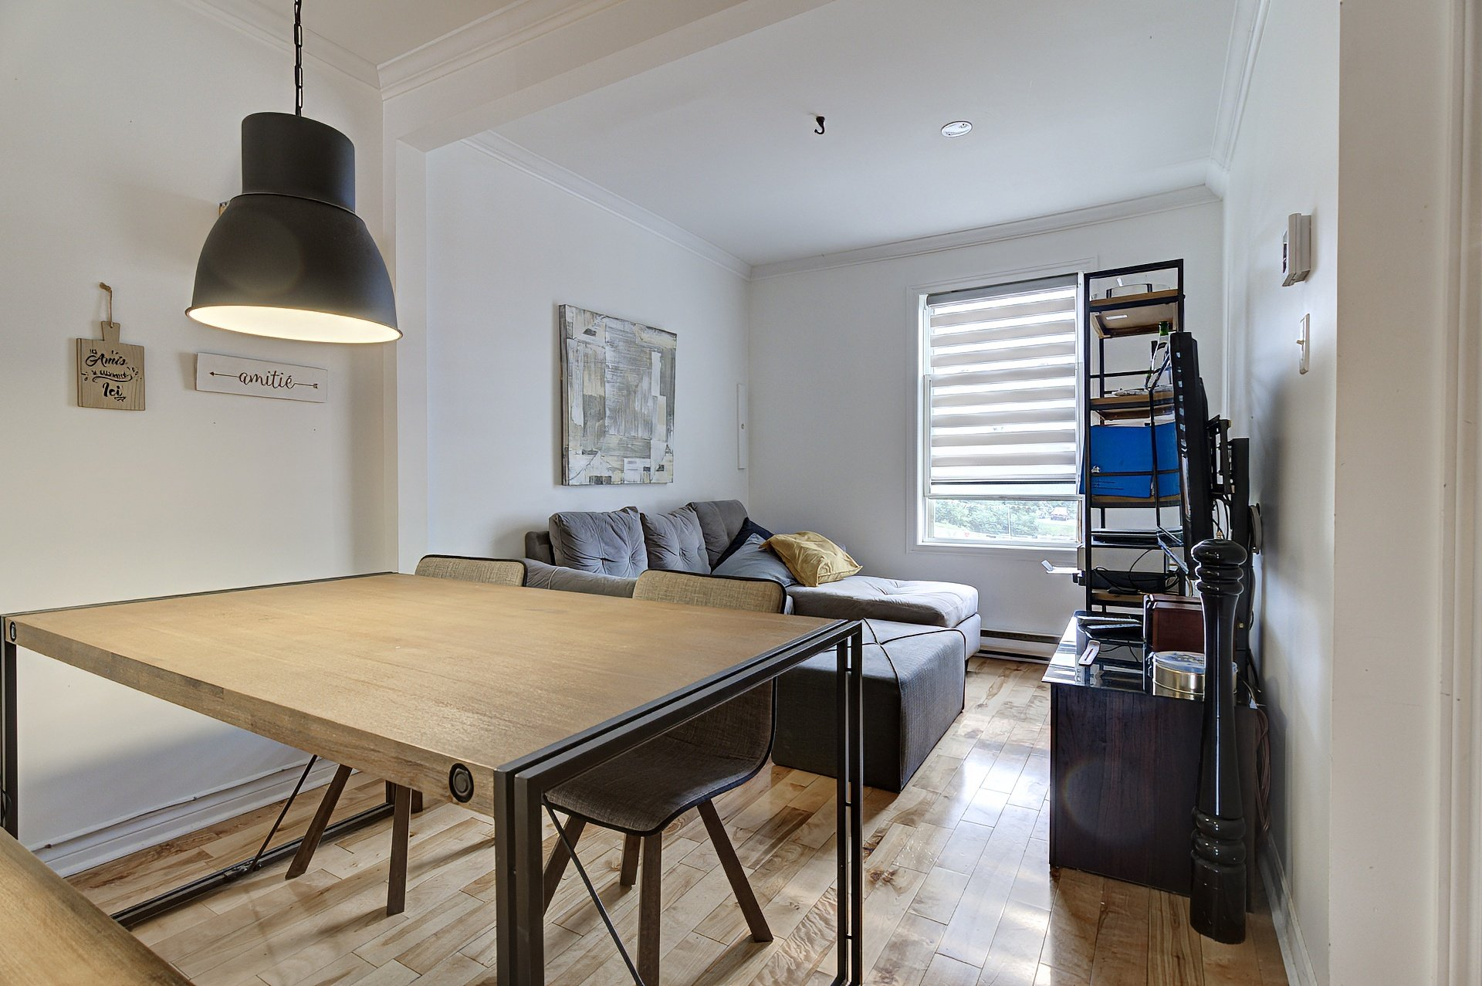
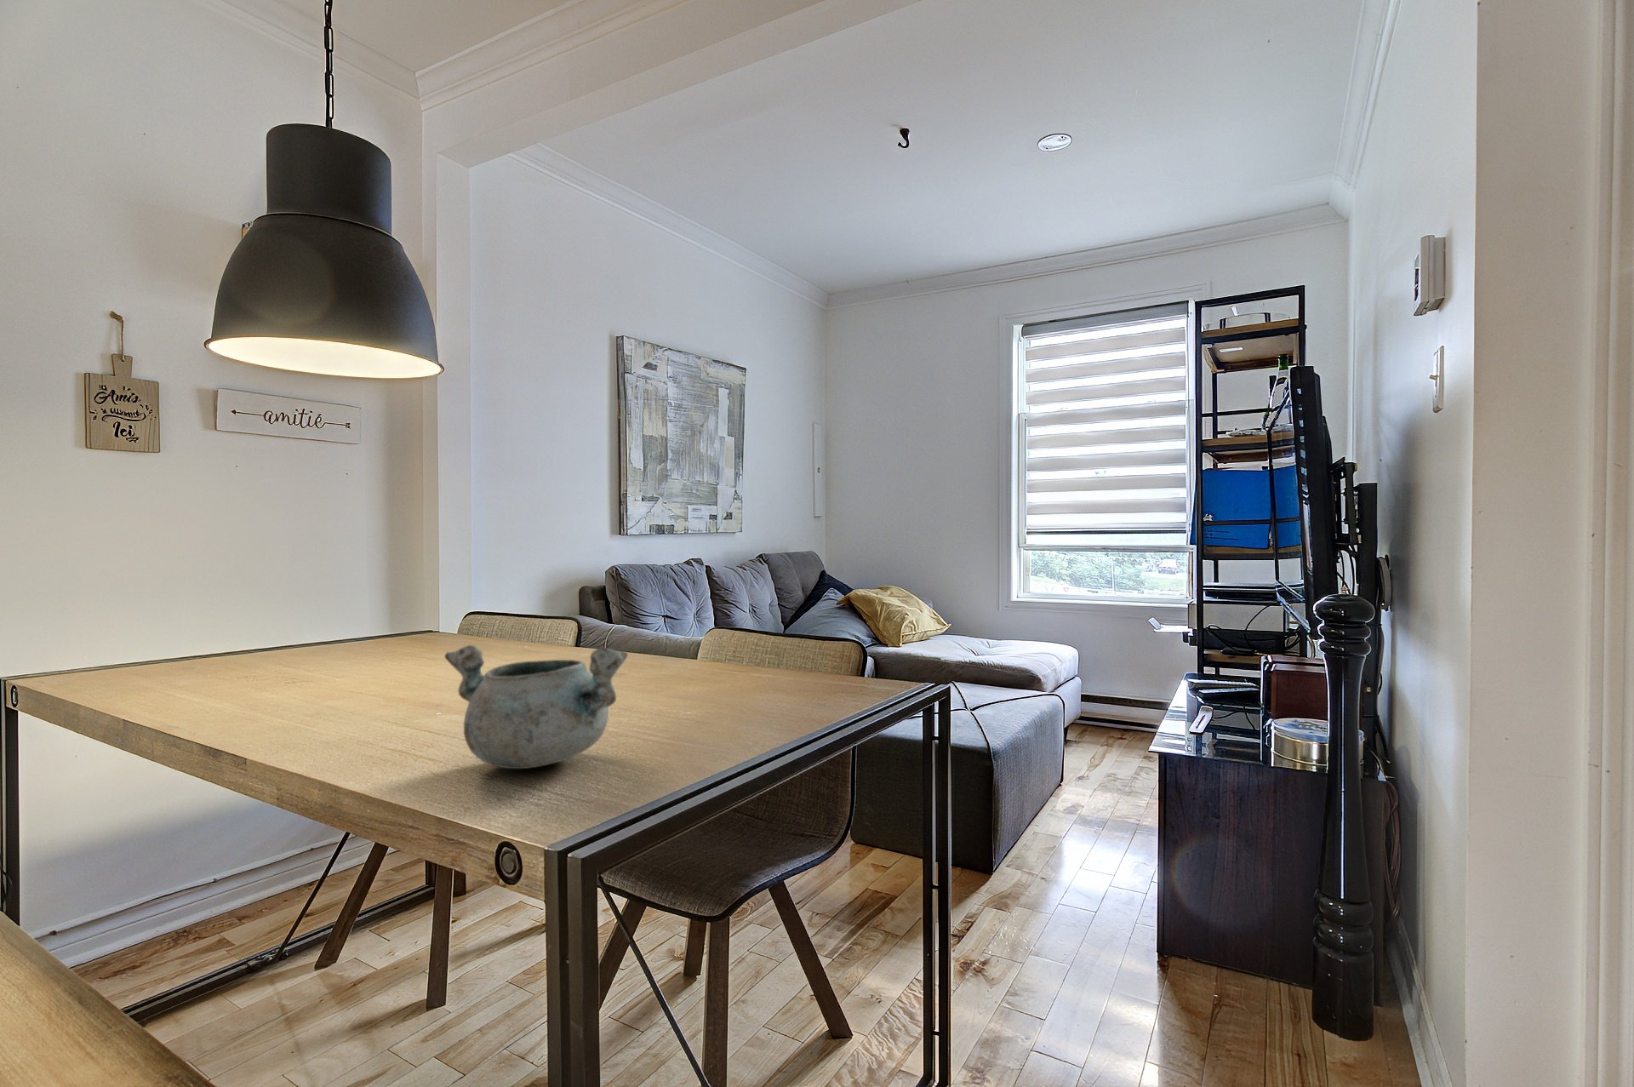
+ decorative bowl [444,644,628,769]
